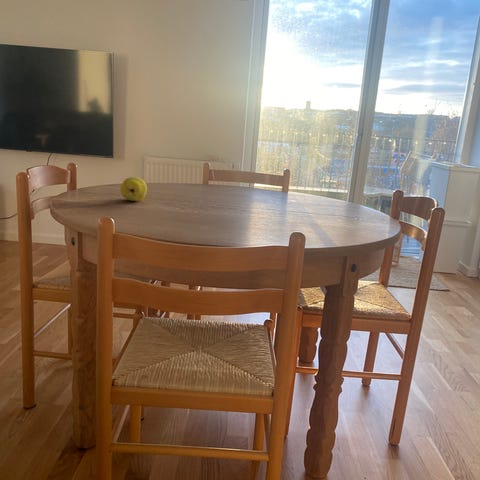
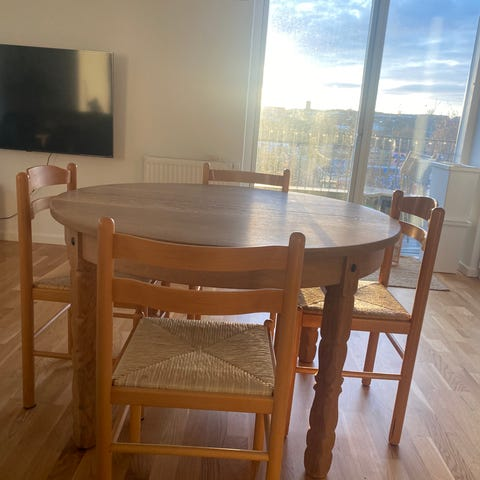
- fruit [119,176,148,202]
